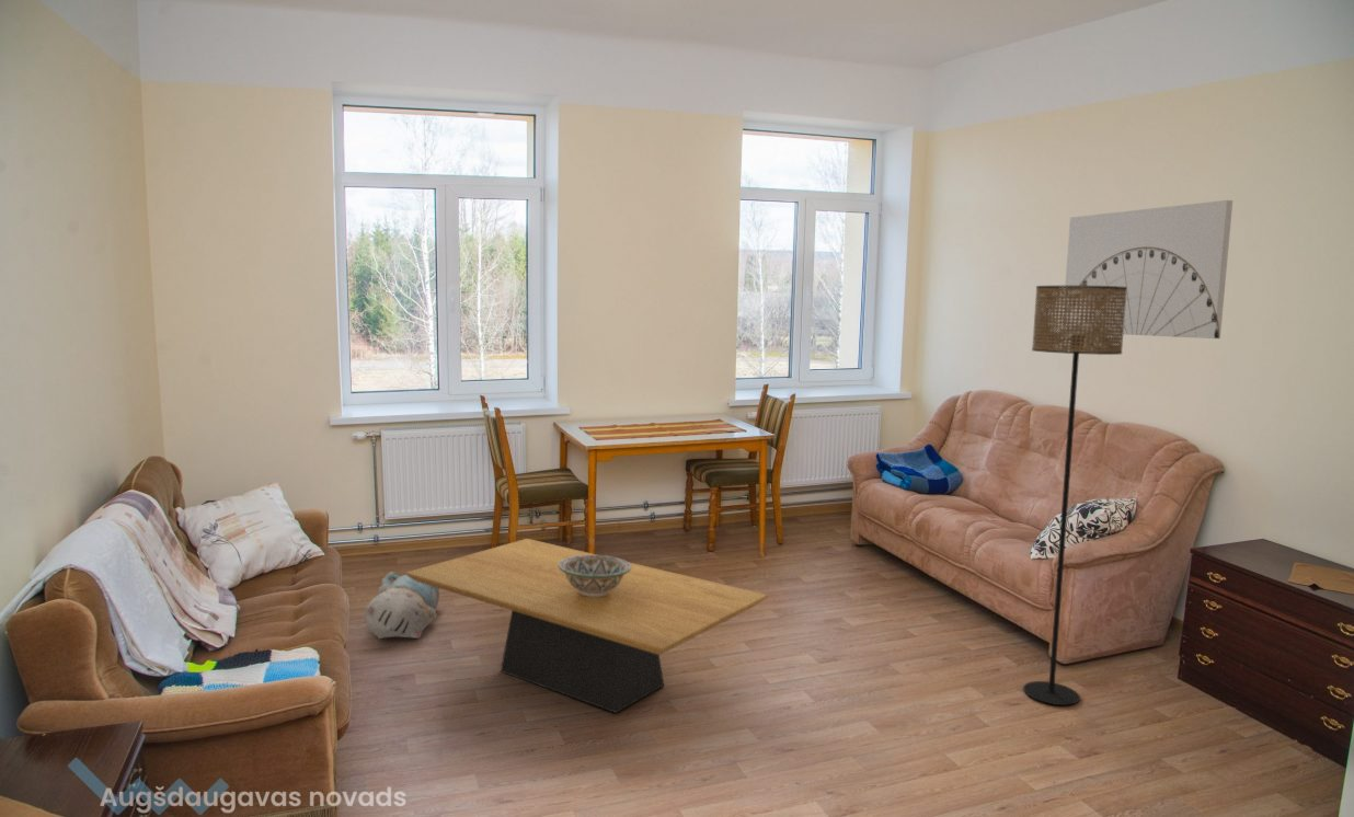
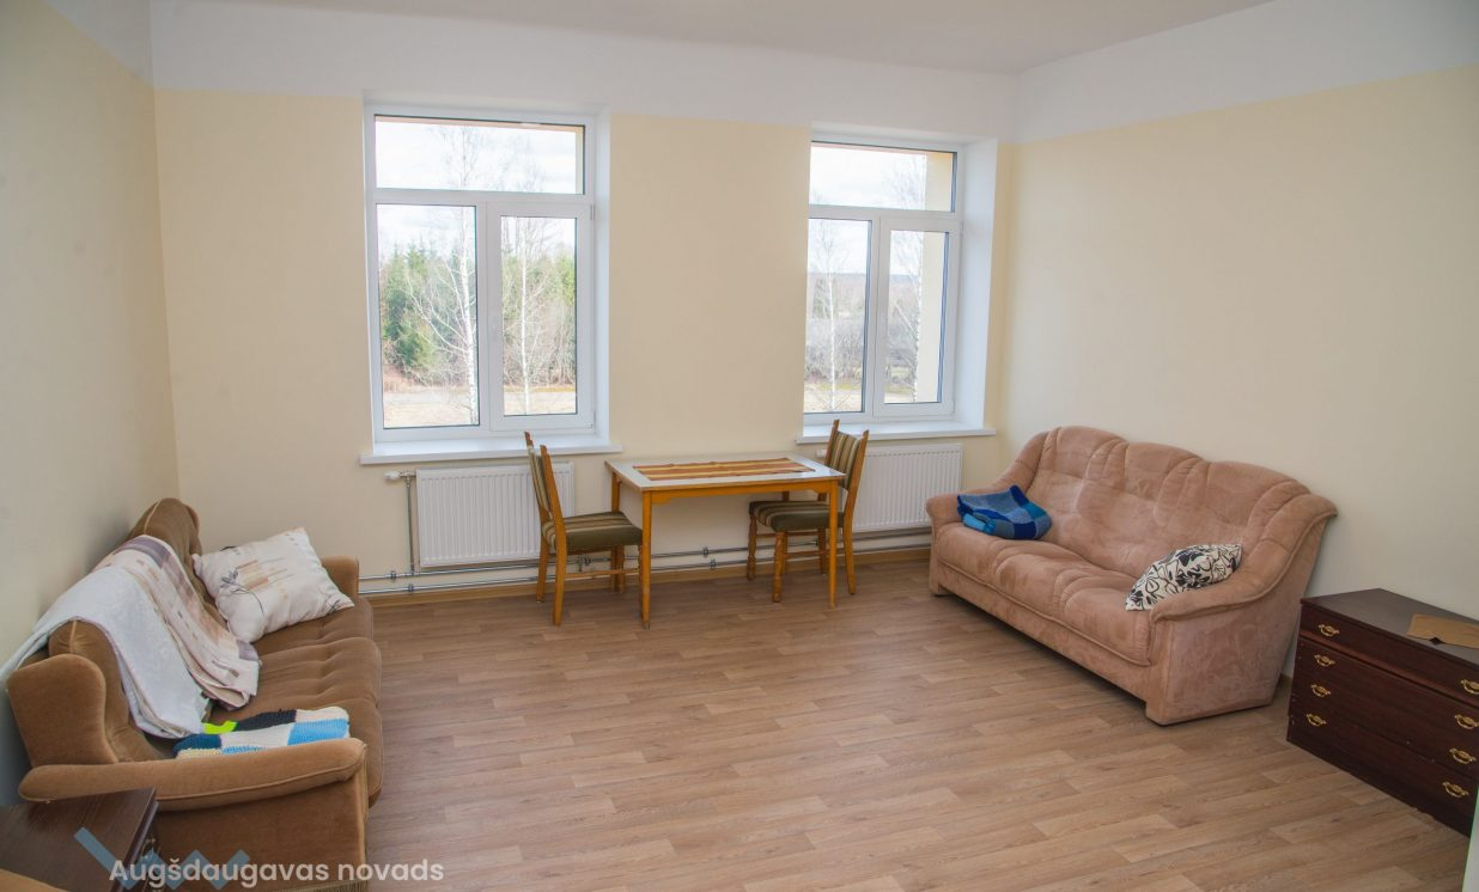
- floor lamp [1022,285,1127,706]
- plush toy [364,571,440,640]
- coffee table [404,538,769,714]
- decorative bowl [559,554,631,597]
- wall art [1062,199,1233,340]
